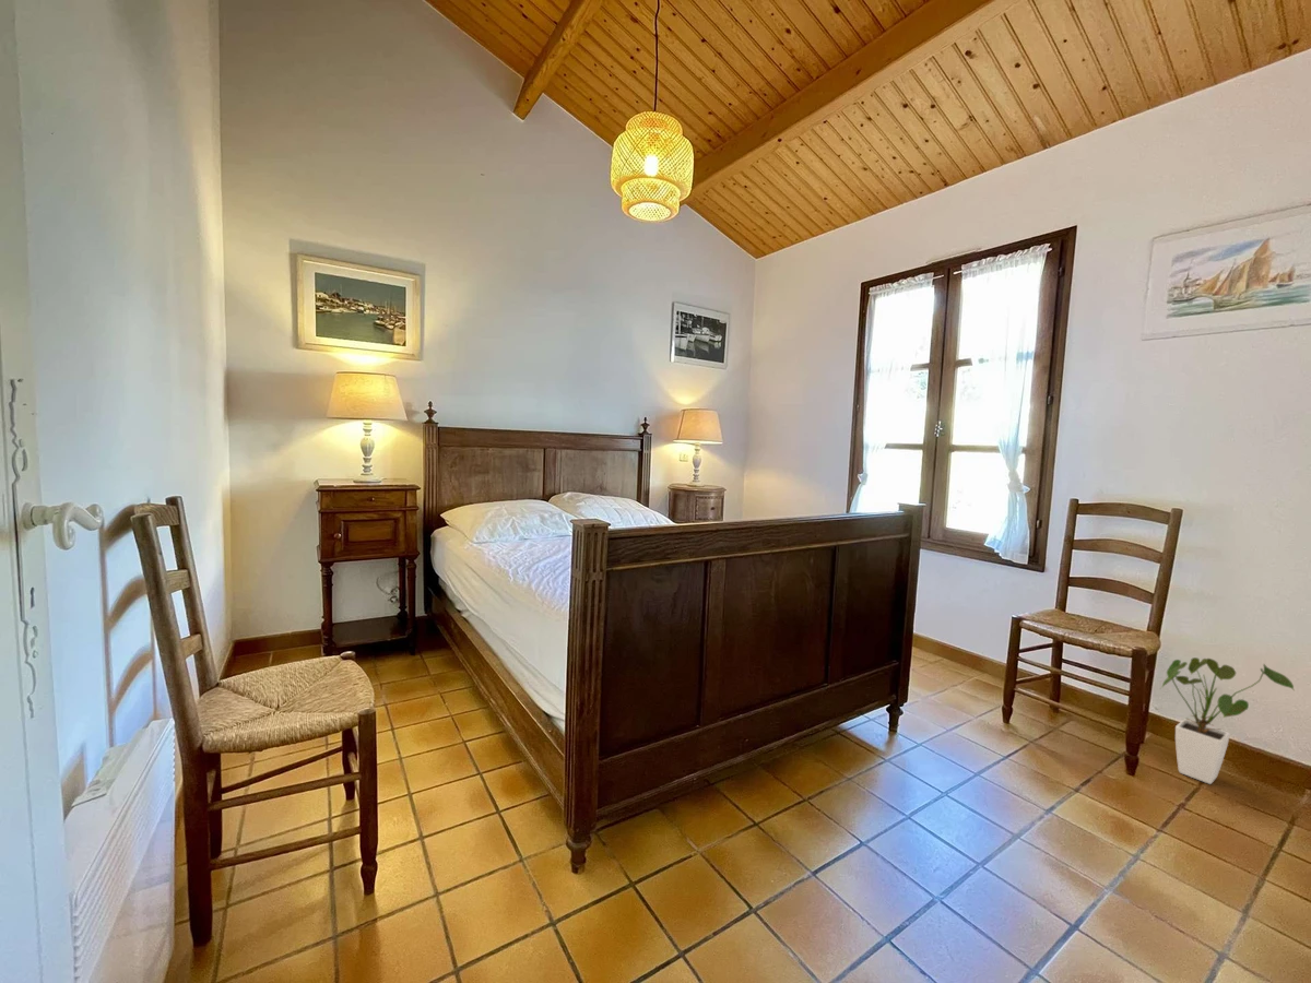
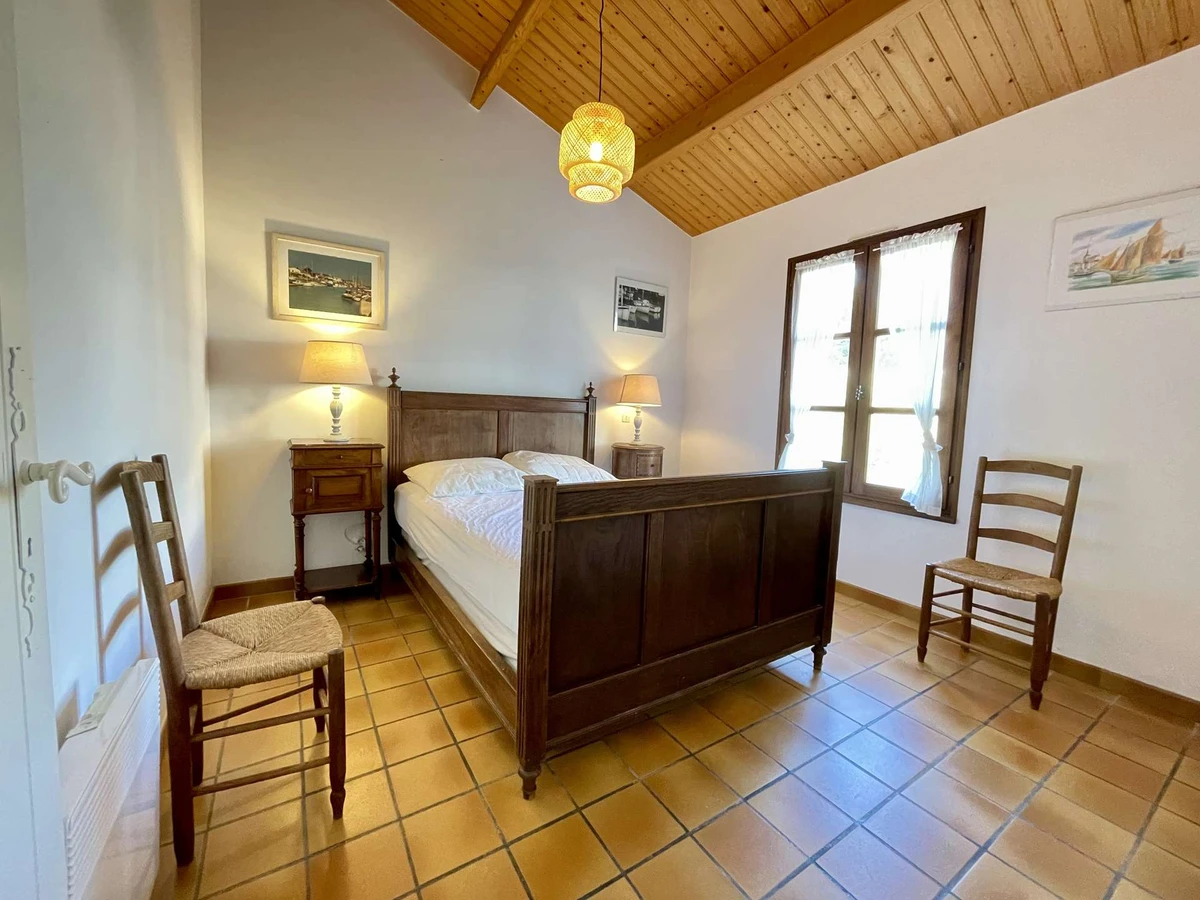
- house plant [1160,656,1295,785]
